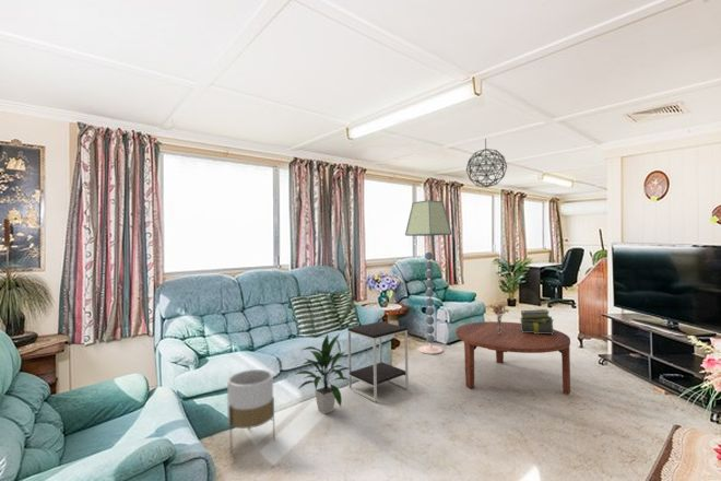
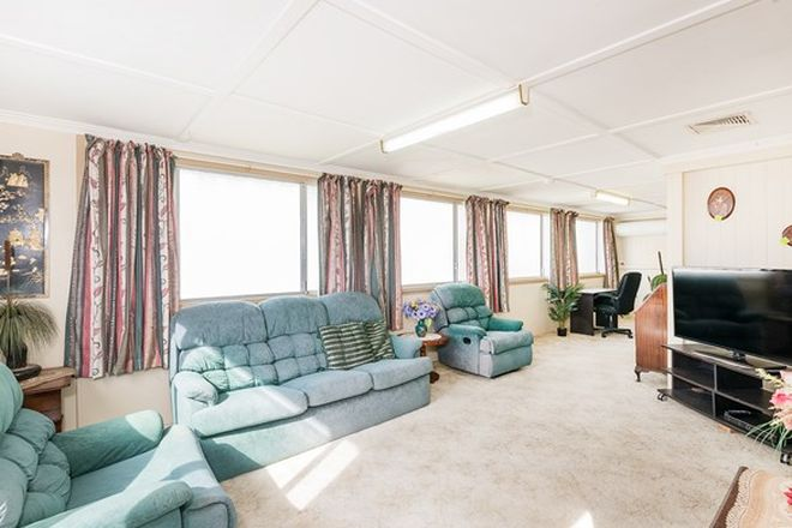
- coffee table [454,320,571,395]
- floor lamp [404,199,453,355]
- side table [346,320,410,403]
- bouquet [489,302,510,333]
- indoor plant [293,332,352,415]
- stack of books [518,308,555,335]
- pendant light [465,138,508,189]
- planter [226,368,275,453]
